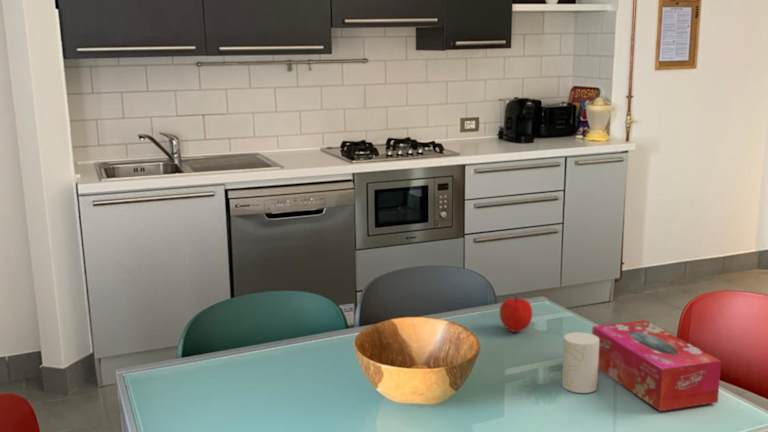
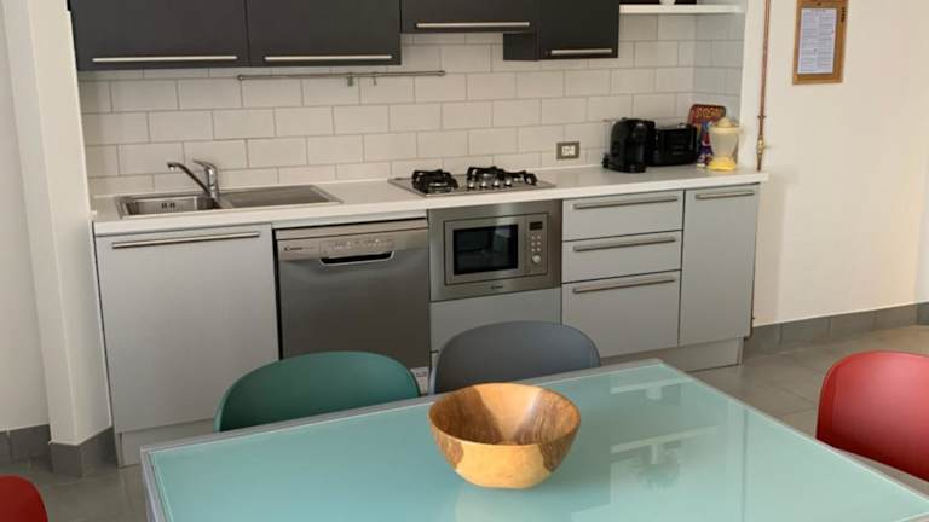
- tissue box [591,319,722,412]
- fruit [499,296,533,333]
- cup [561,331,599,394]
